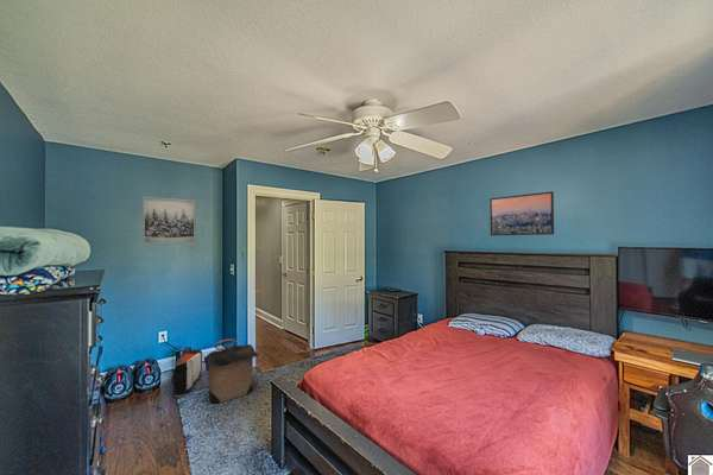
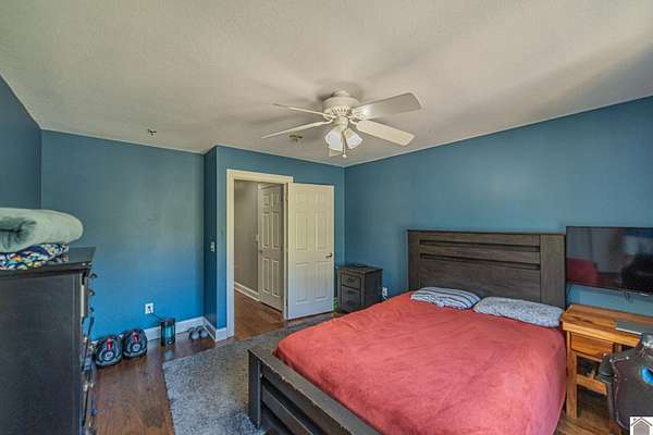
- backpack [170,348,203,398]
- wall art [141,196,196,245]
- laundry hamper [203,338,260,405]
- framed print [488,190,555,236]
